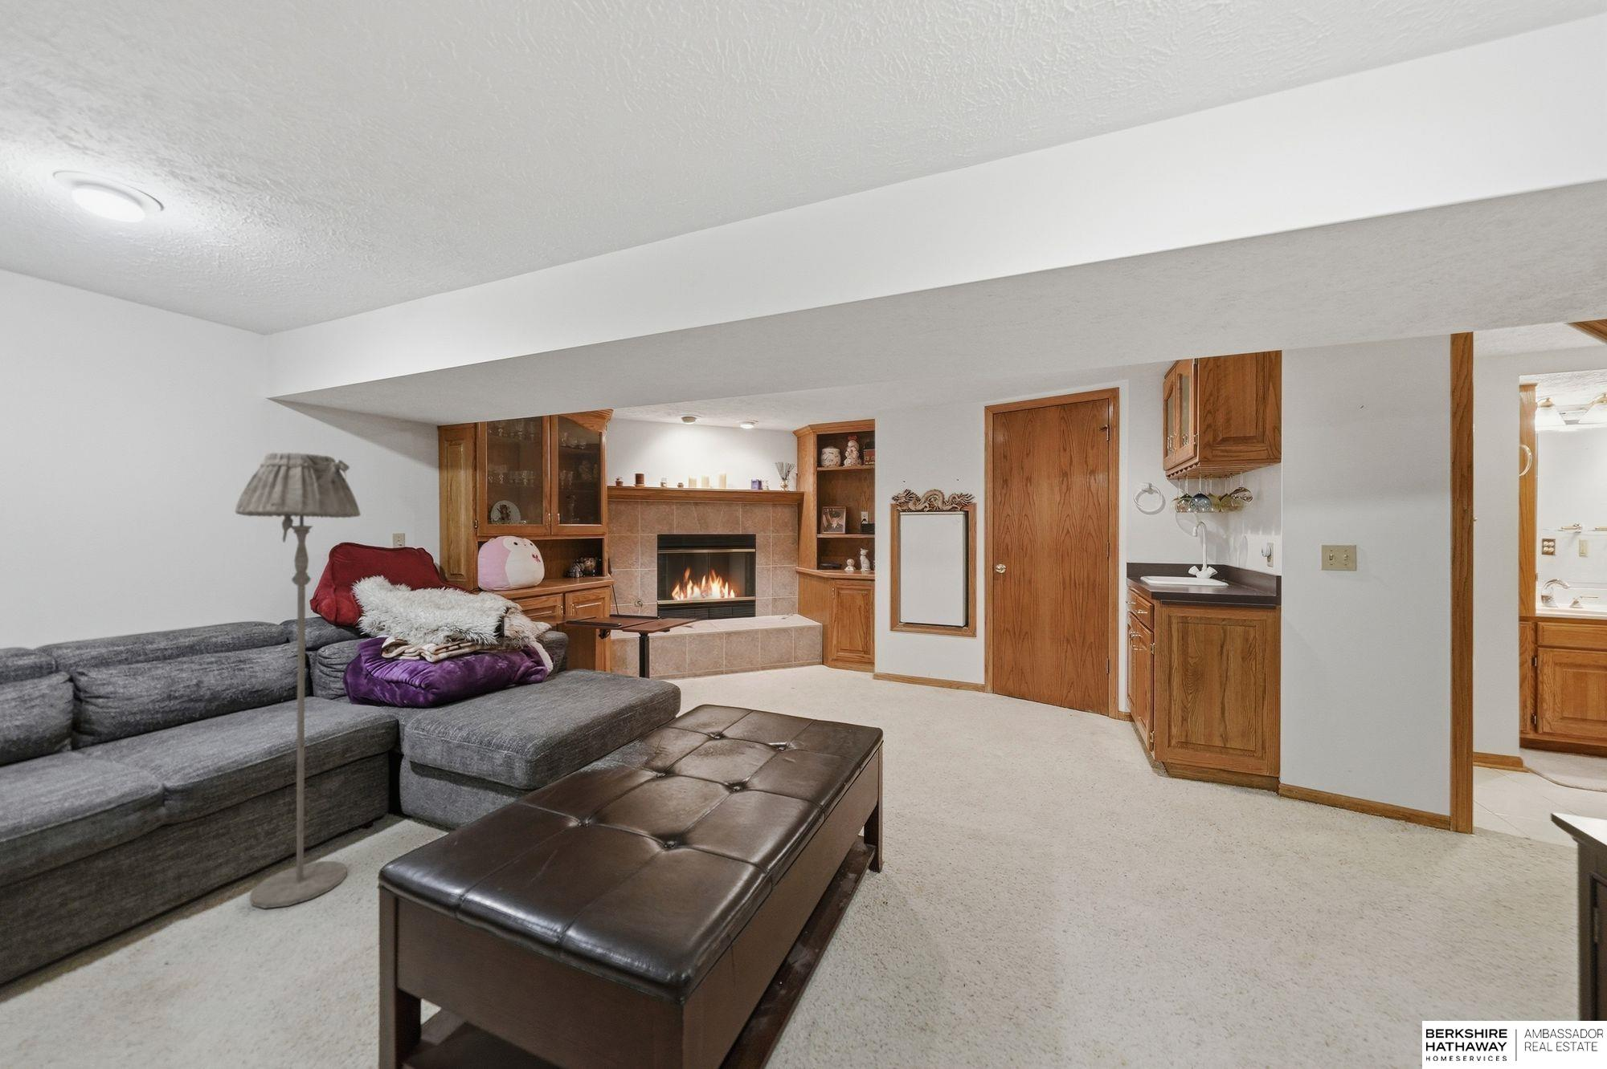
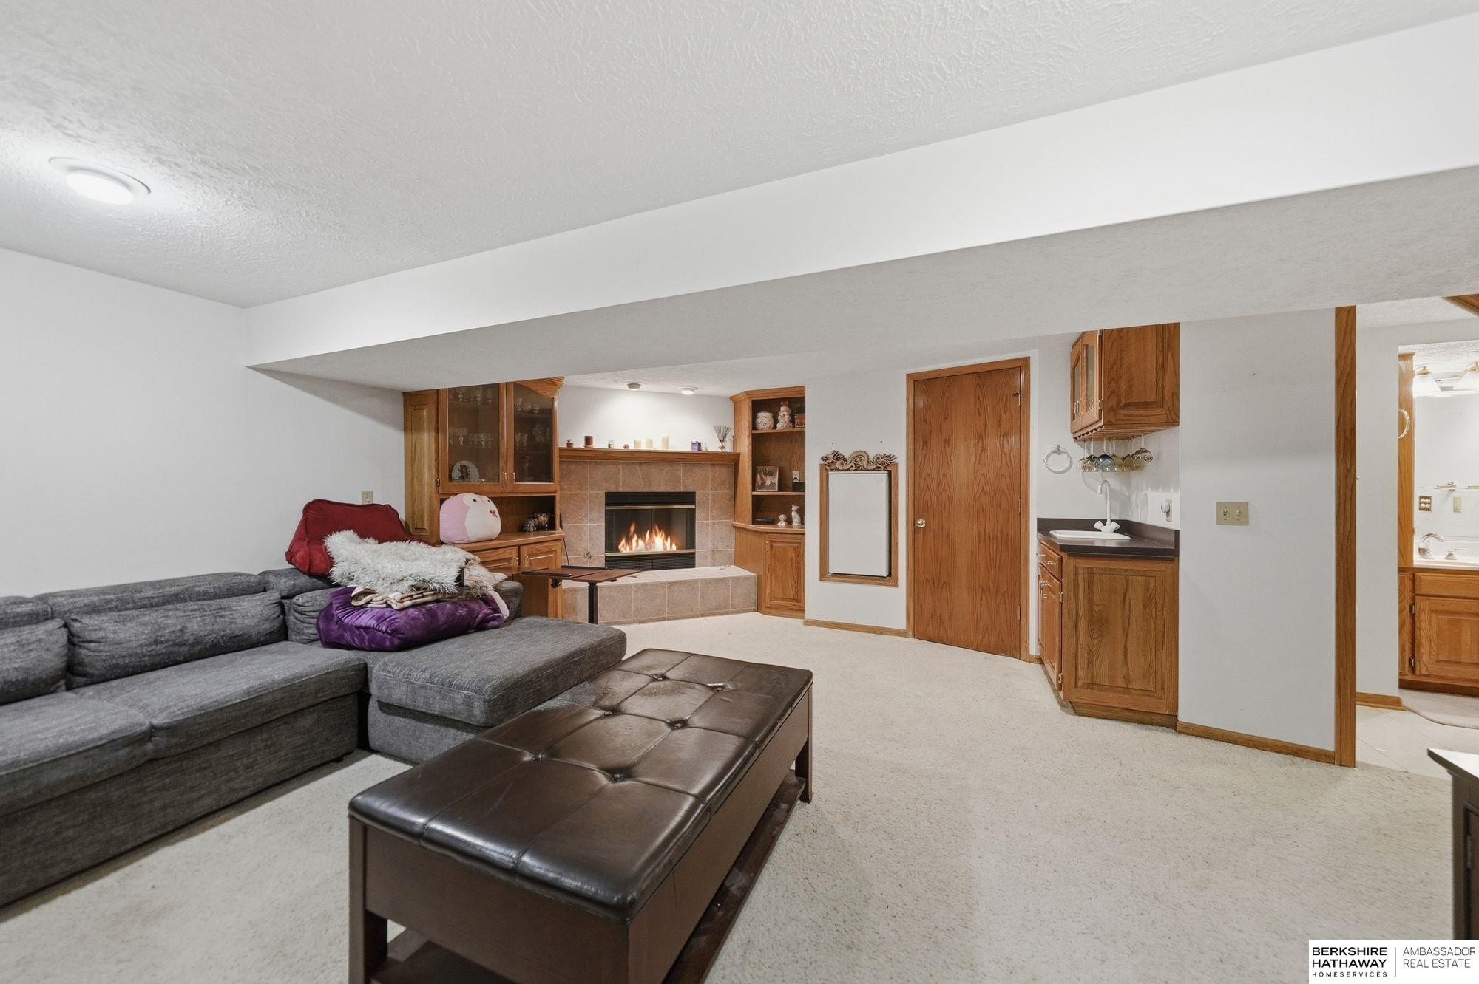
- floor lamp [235,452,362,909]
